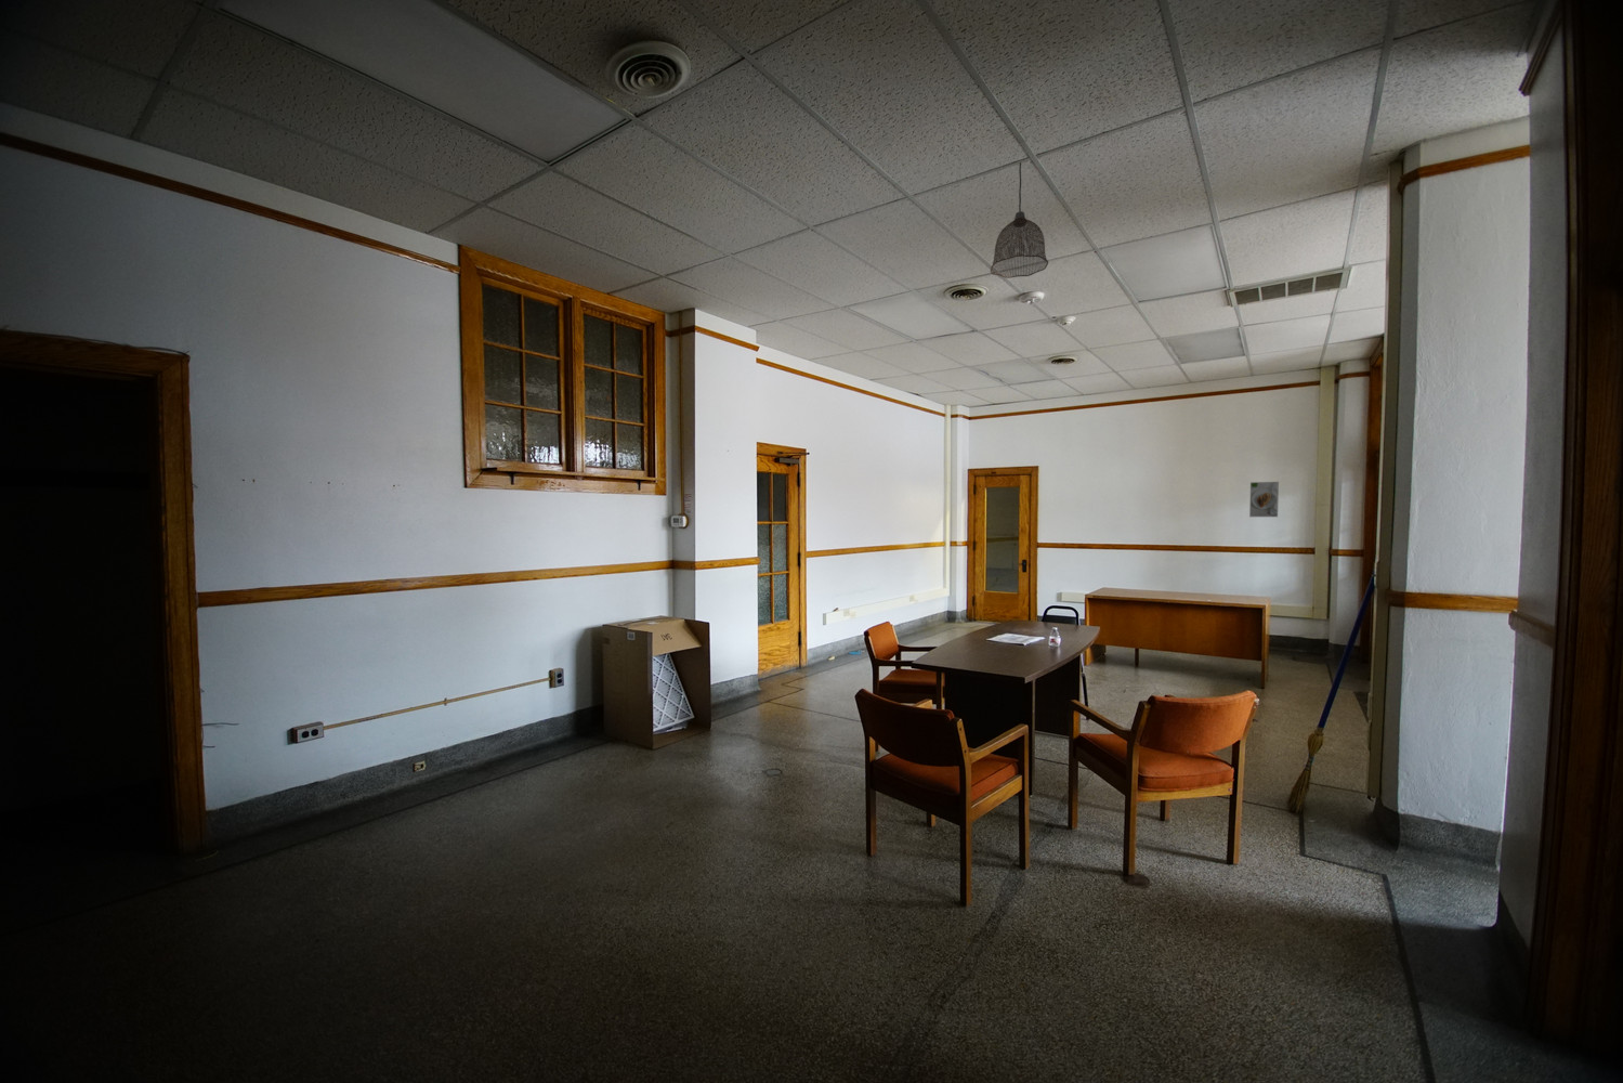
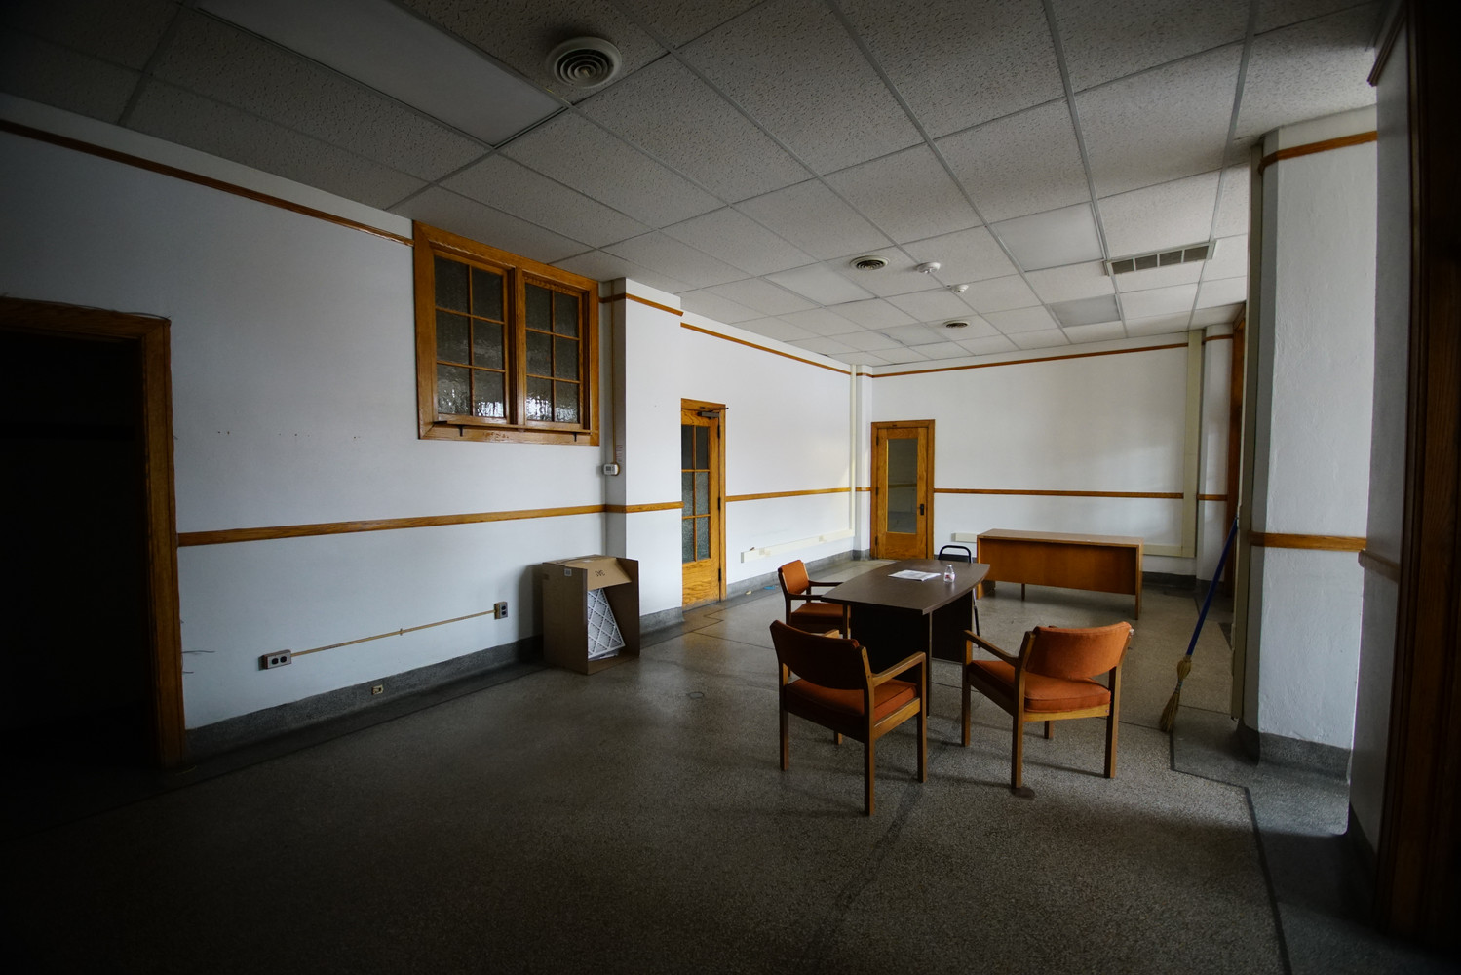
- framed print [1248,481,1280,517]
- pendant lamp [990,162,1049,279]
